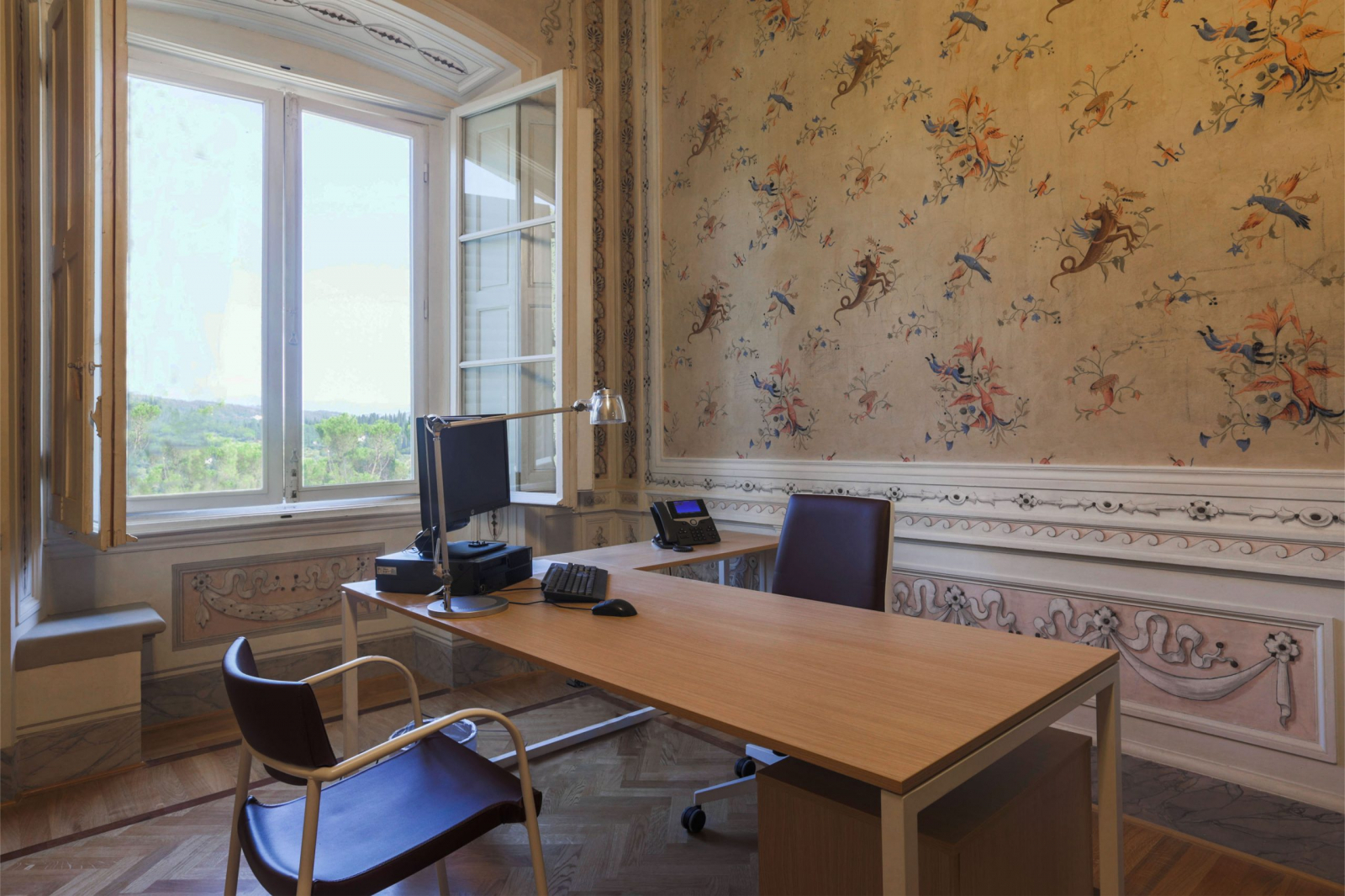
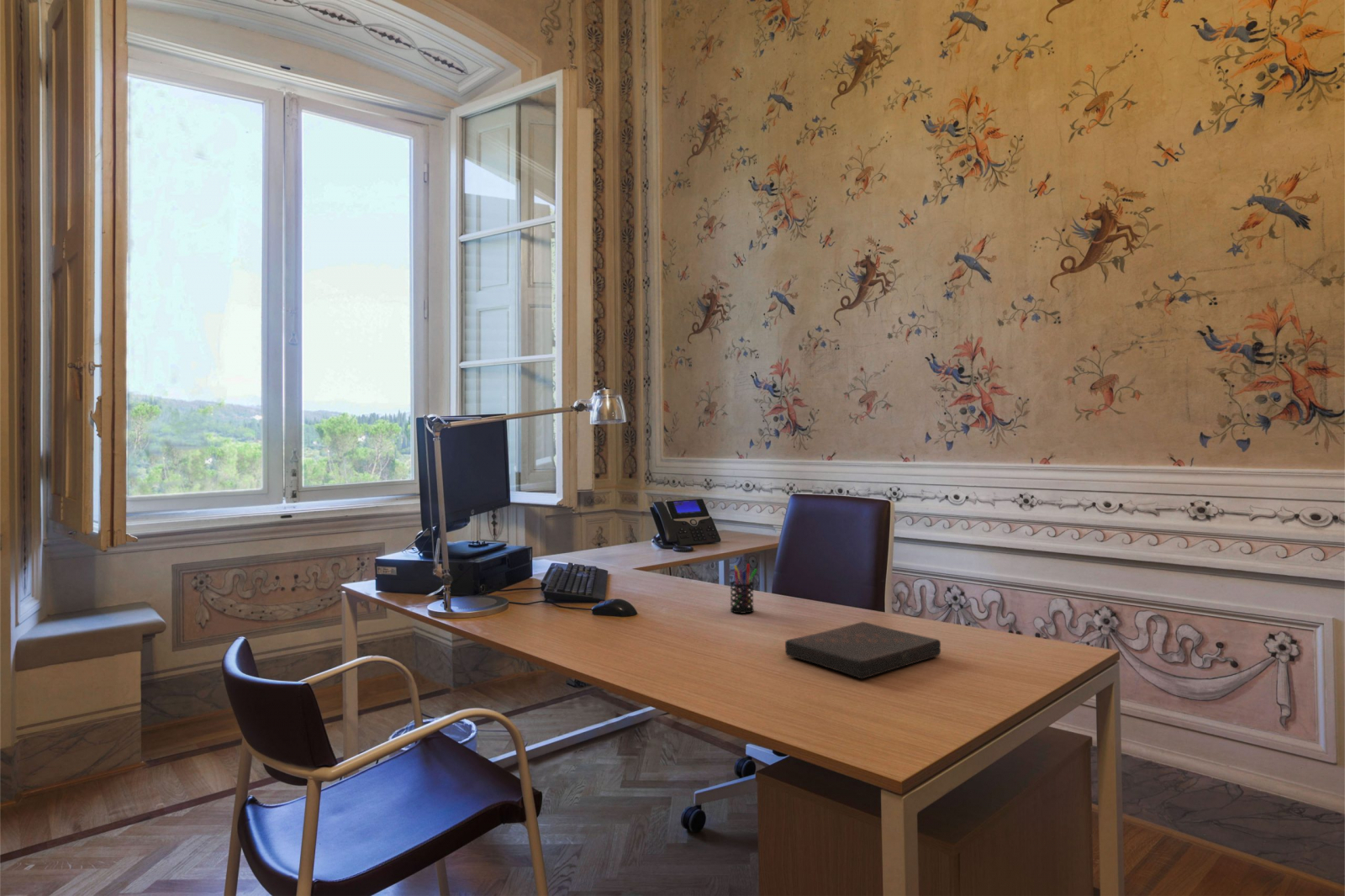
+ book [784,621,942,680]
+ pen holder [729,562,758,614]
